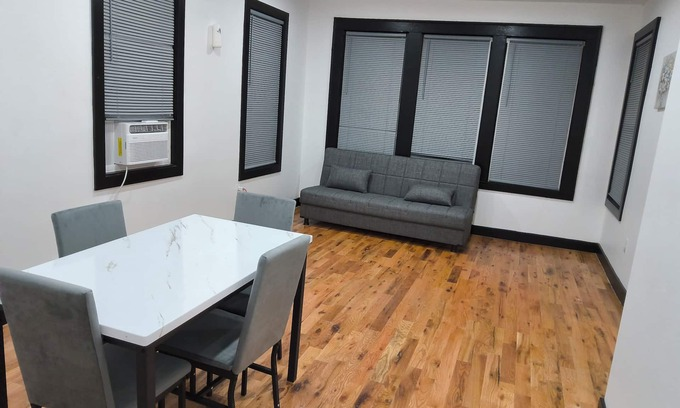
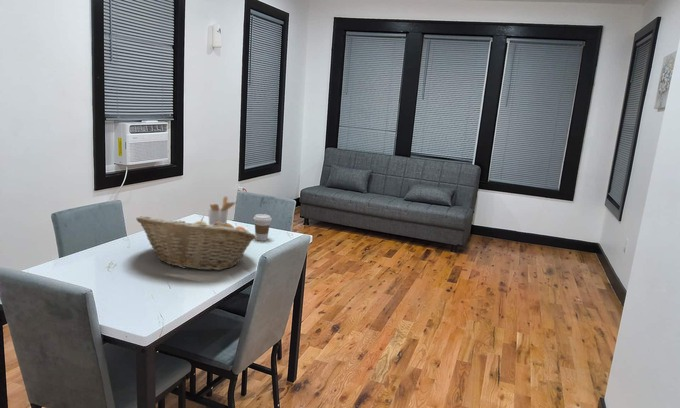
+ fruit basket [135,214,257,271]
+ coffee cup [252,213,272,242]
+ utensil holder [207,195,238,225]
